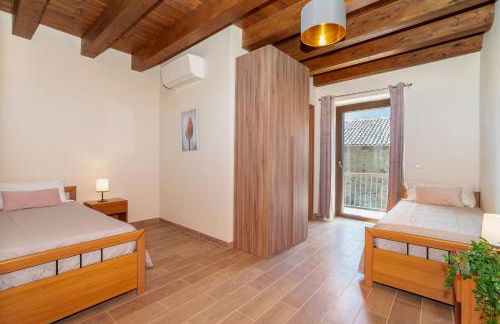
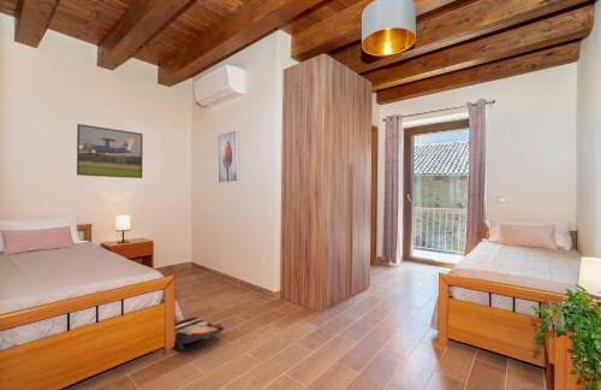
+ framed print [76,123,144,179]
+ backpack [172,317,225,351]
